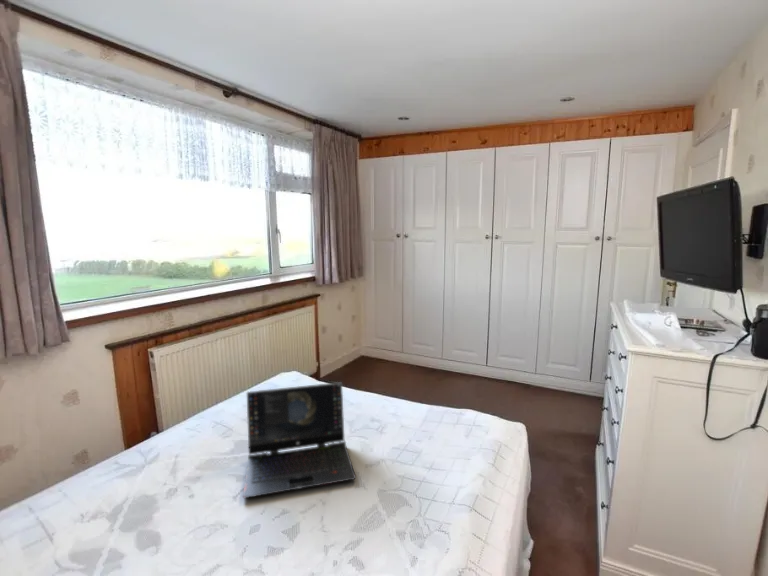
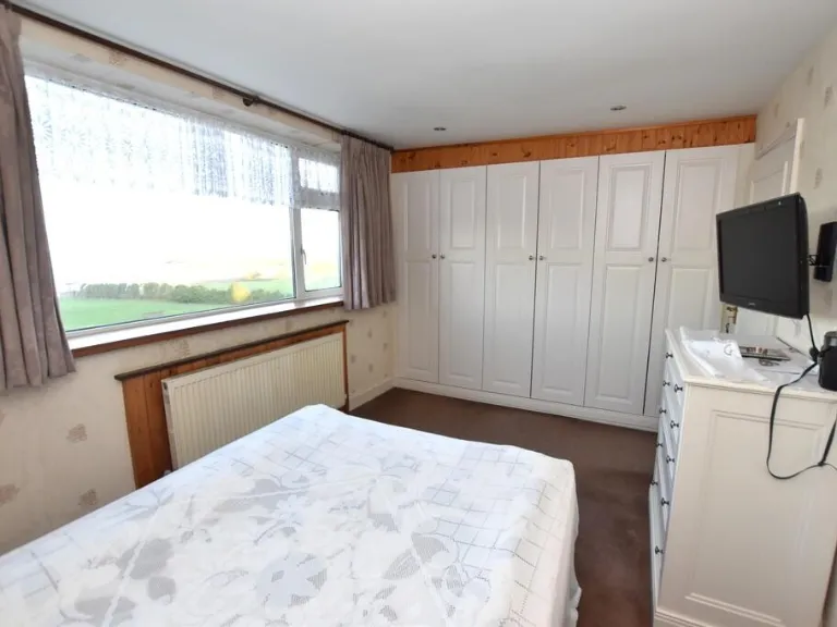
- laptop computer [242,381,357,499]
